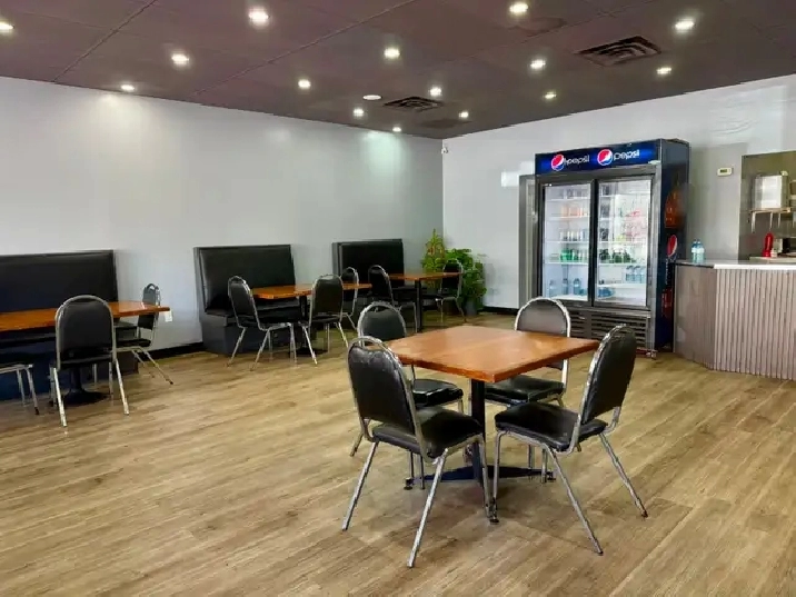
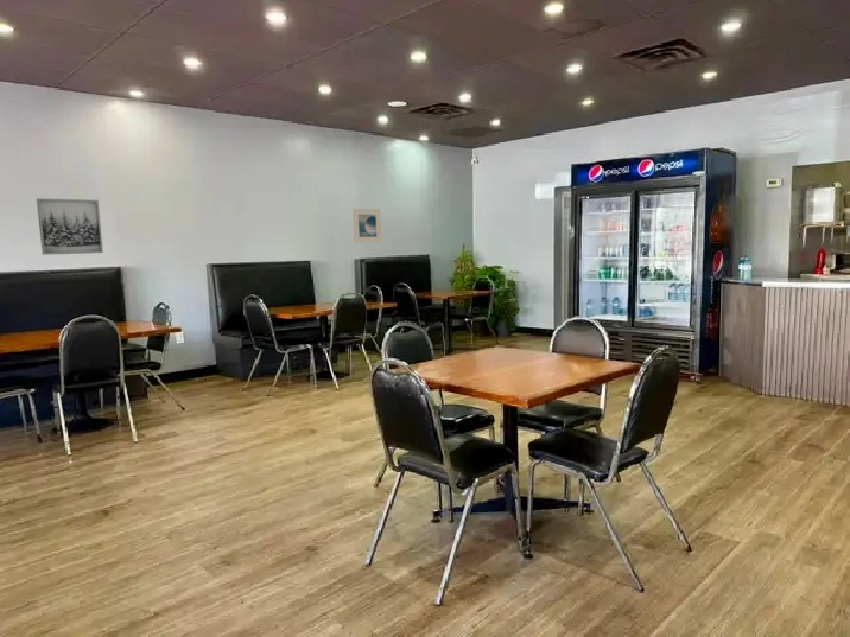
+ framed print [351,208,382,243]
+ wall art [36,197,104,256]
